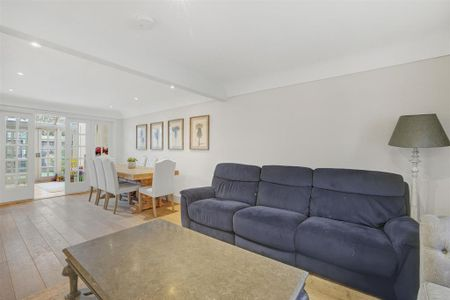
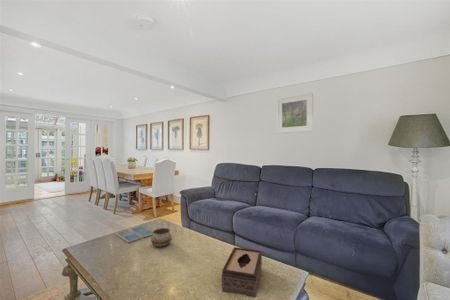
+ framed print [276,92,314,134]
+ tissue box [221,246,263,299]
+ decorative bowl [150,227,173,248]
+ drink coaster [115,225,153,243]
